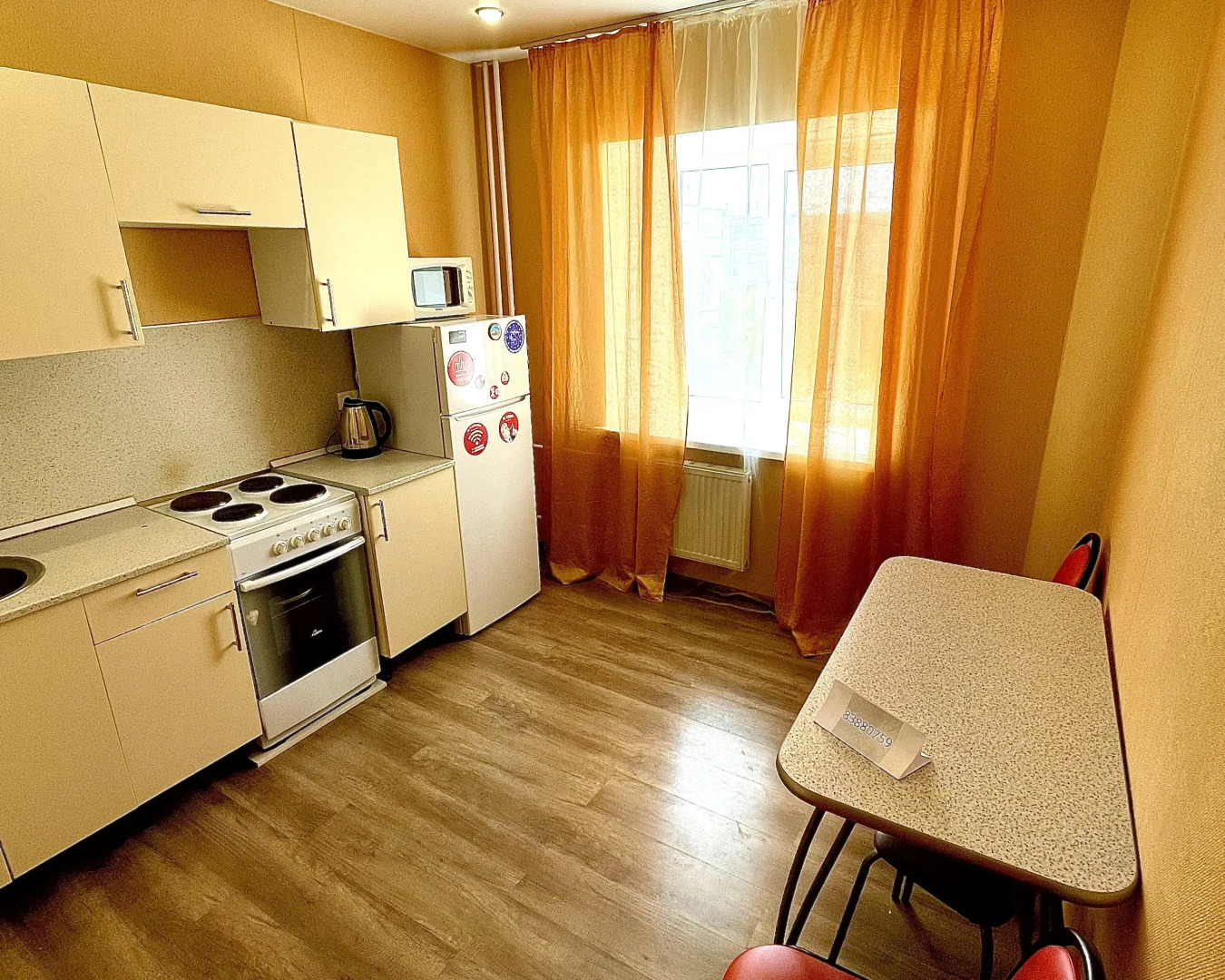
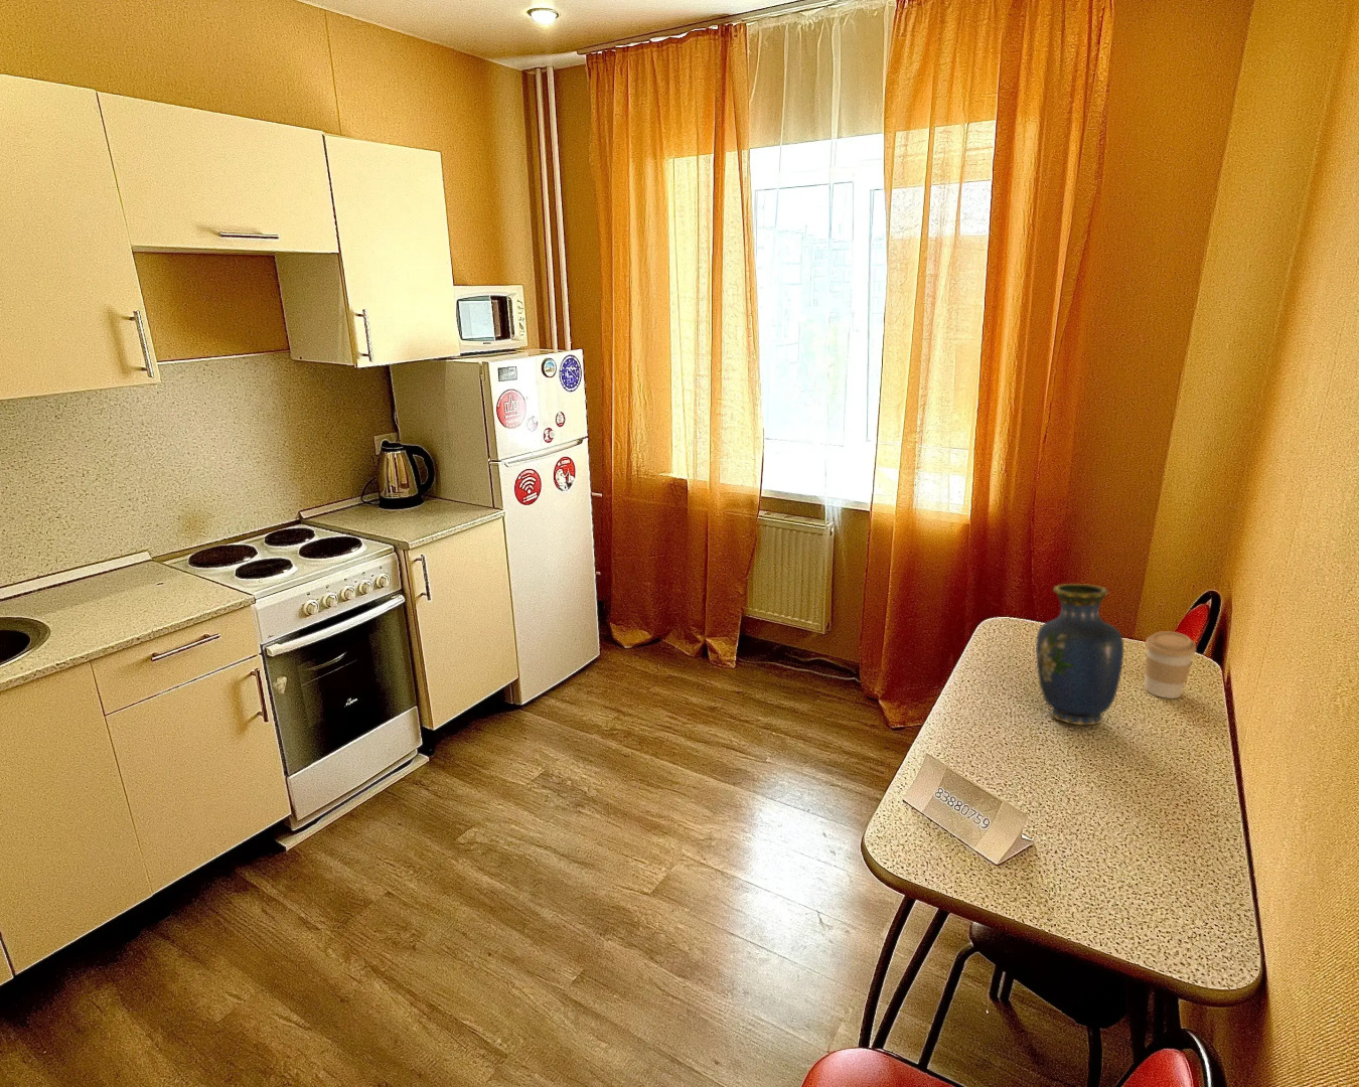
+ coffee cup [1144,630,1197,700]
+ vase [1035,582,1125,727]
